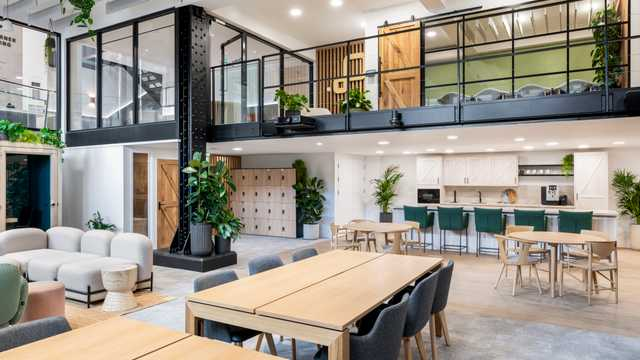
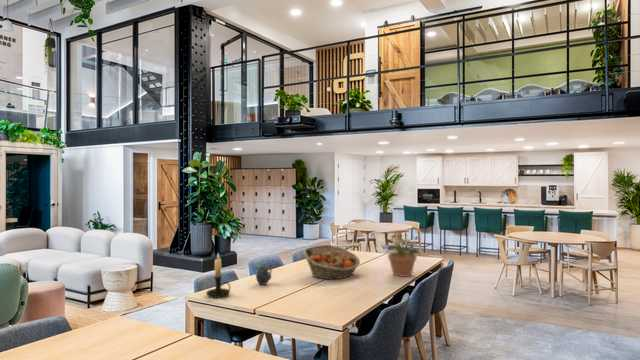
+ fruit basket [302,244,361,280]
+ teapot [254,266,273,286]
+ candle holder [205,252,231,299]
+ potted plant [385,233,421,278]
